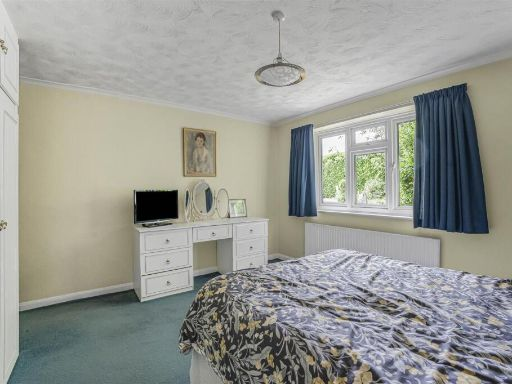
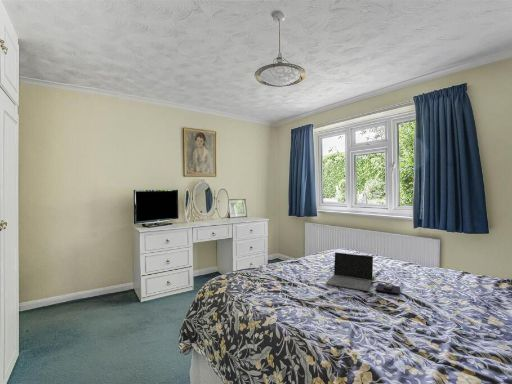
+ laptop computer [325,252,401,296]
